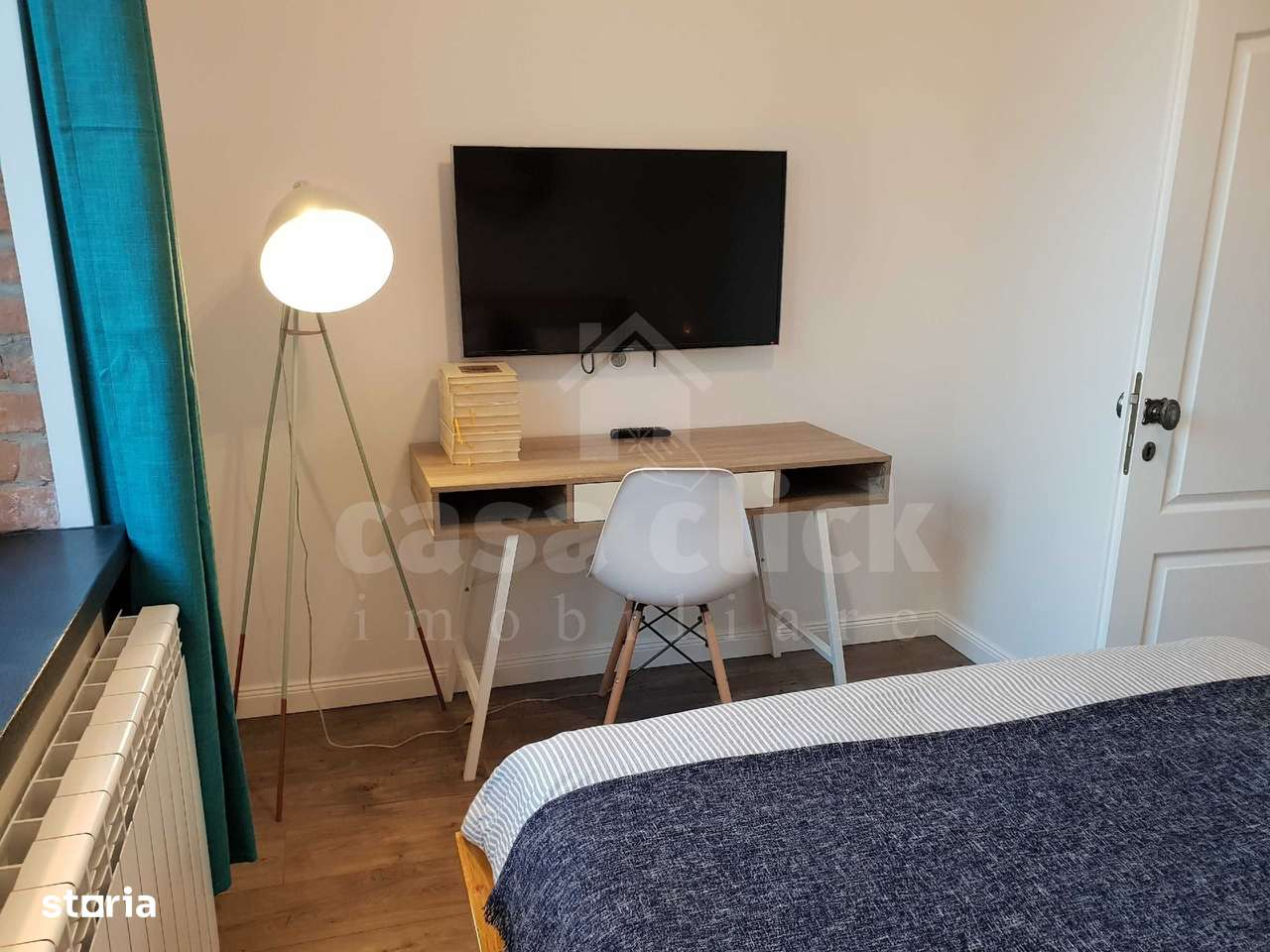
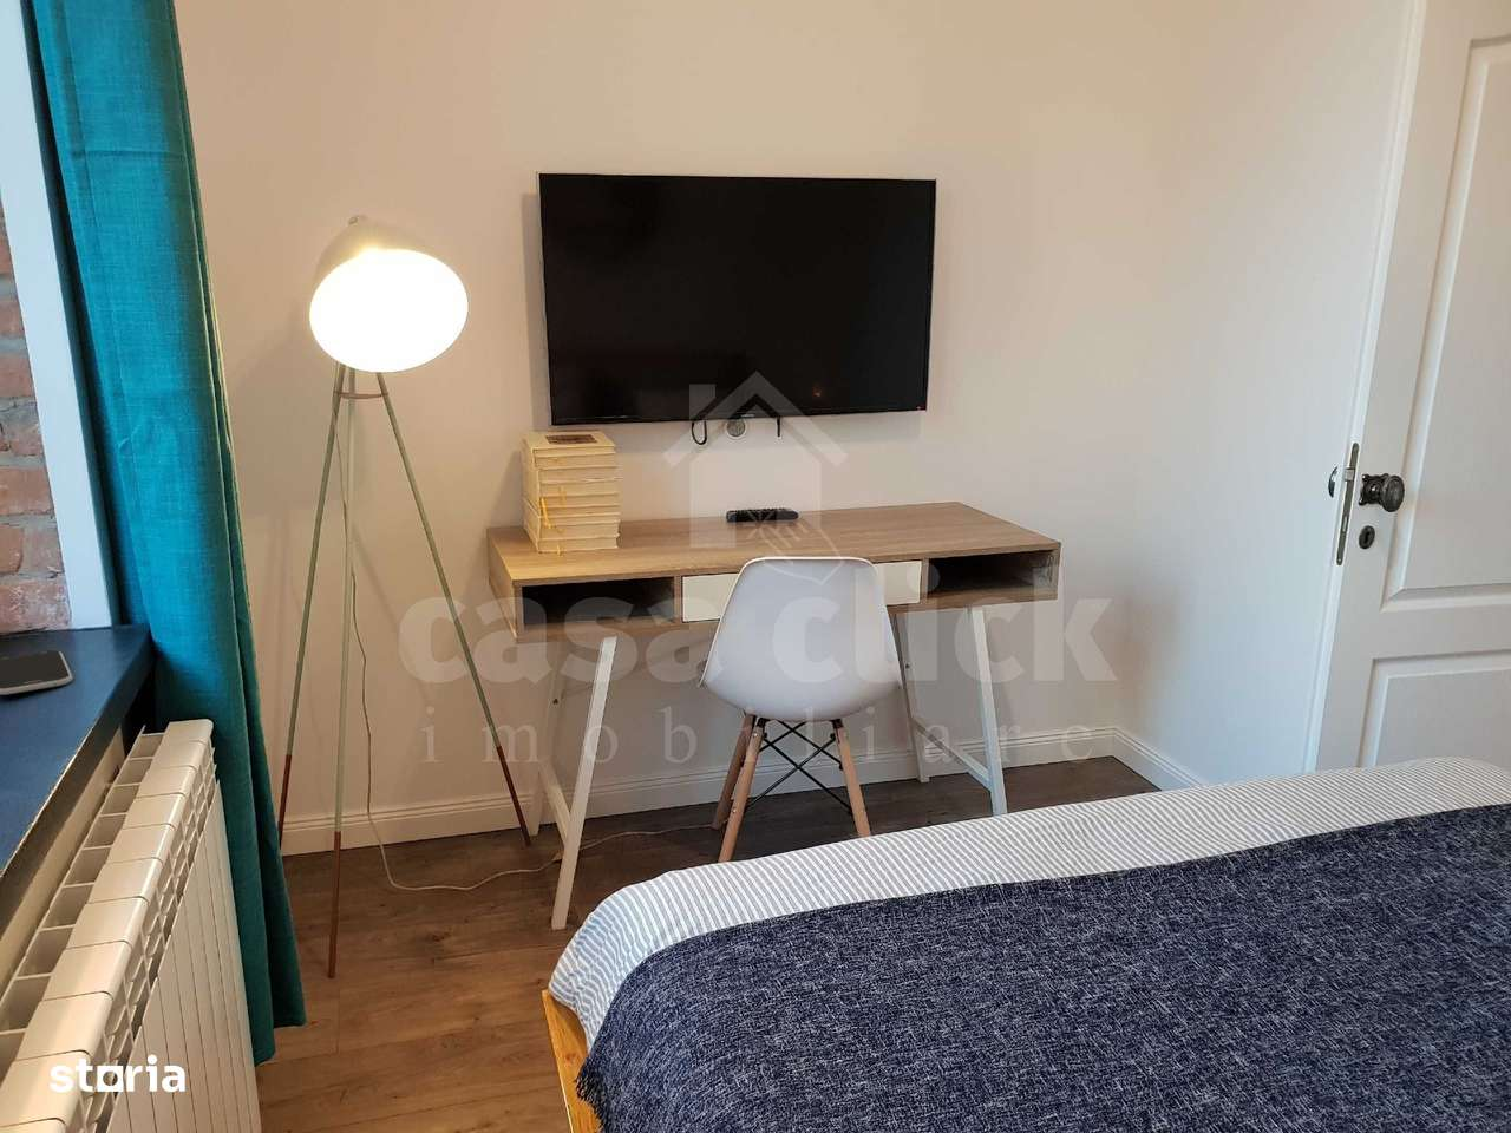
+ smartphone [0,649,75,695]
